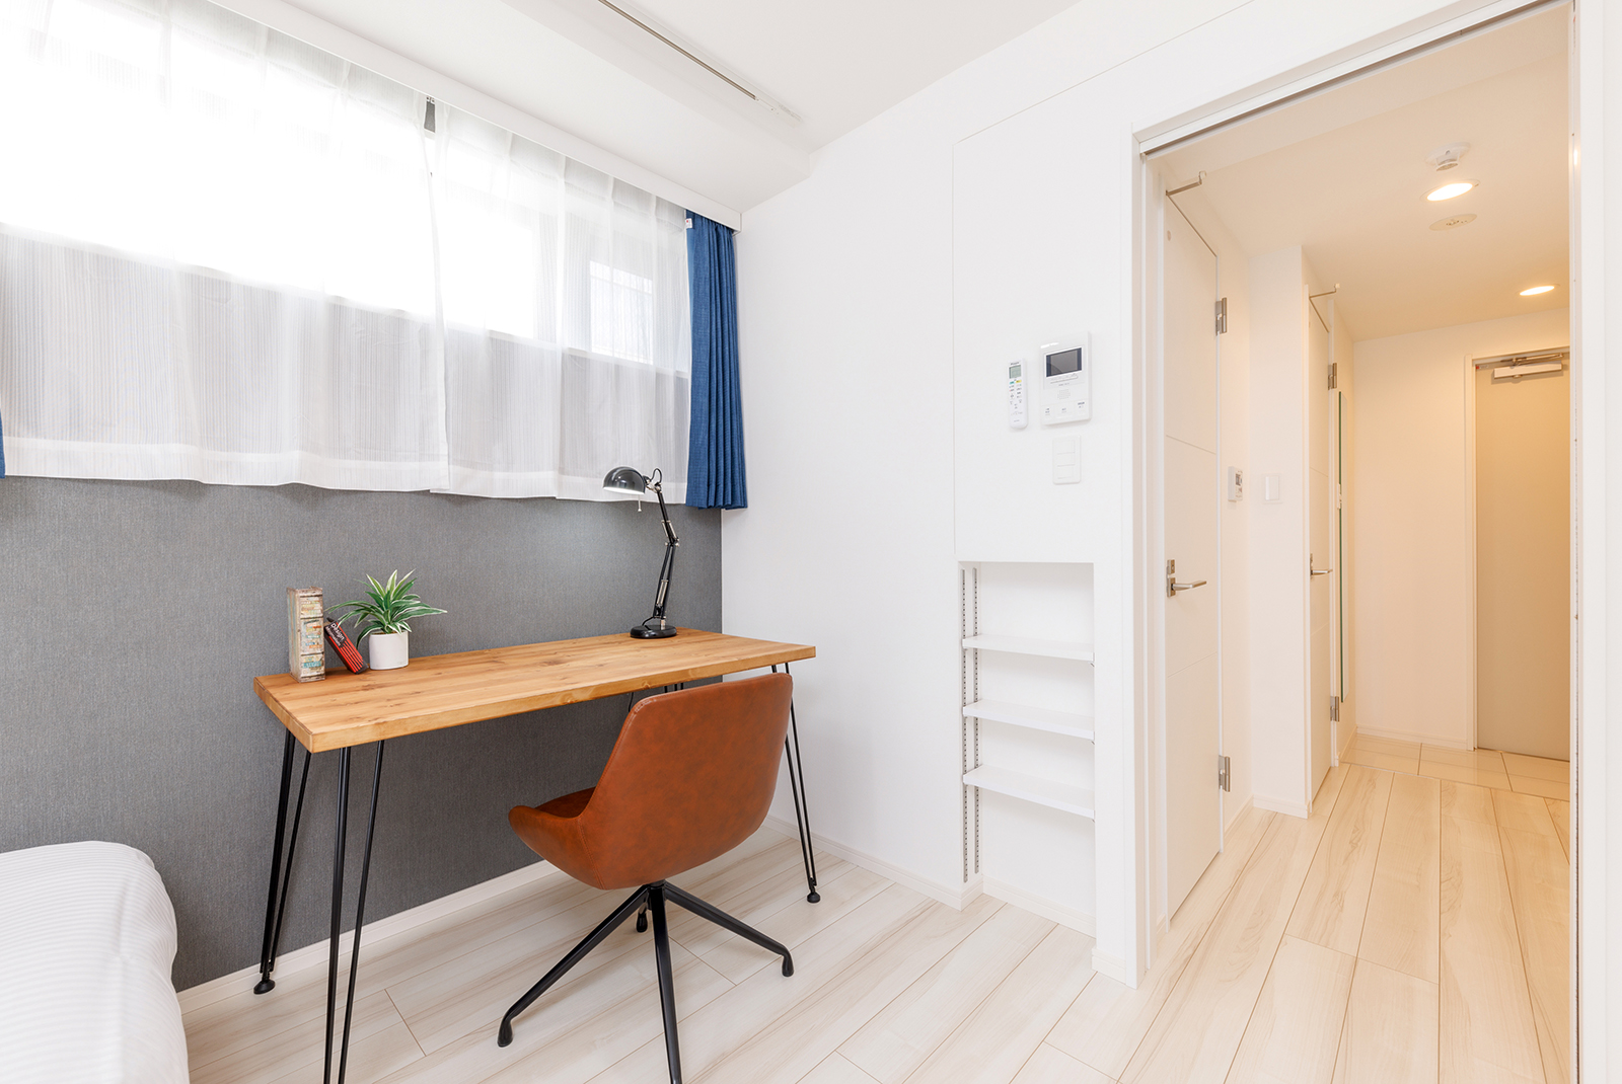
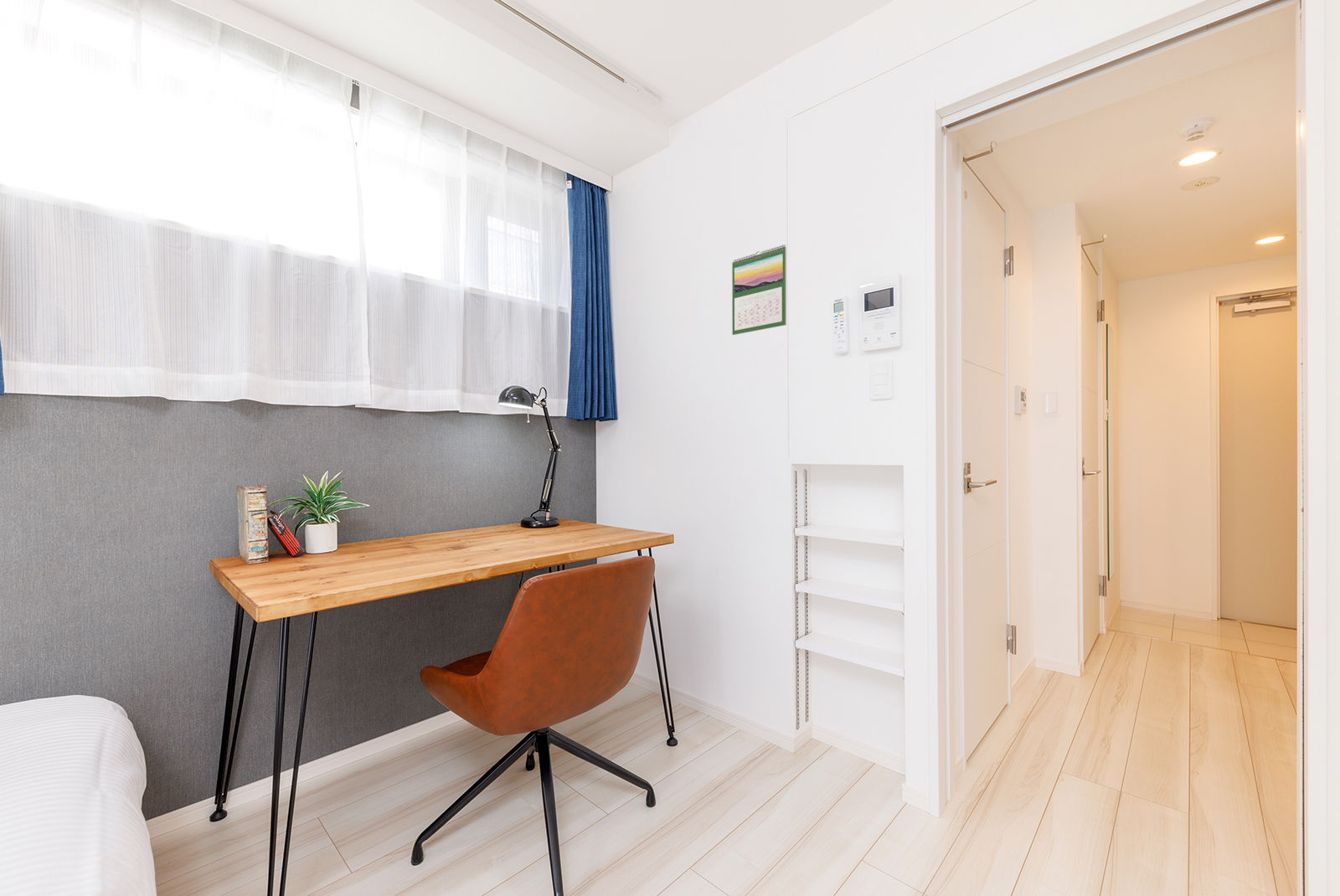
+ calendar [731,244,787,336]
